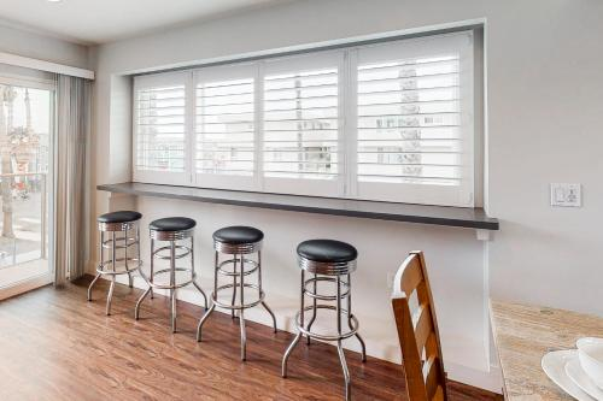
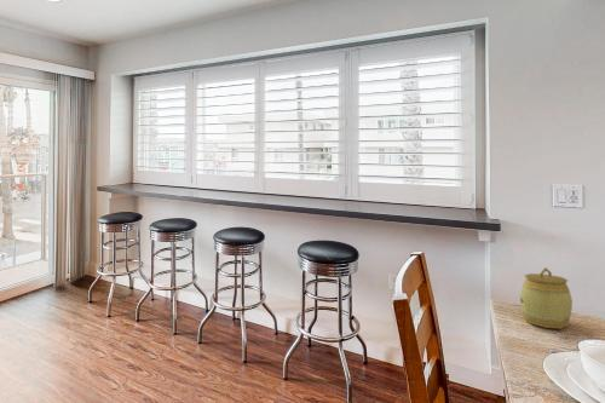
+ jar [519,266,574,329]
